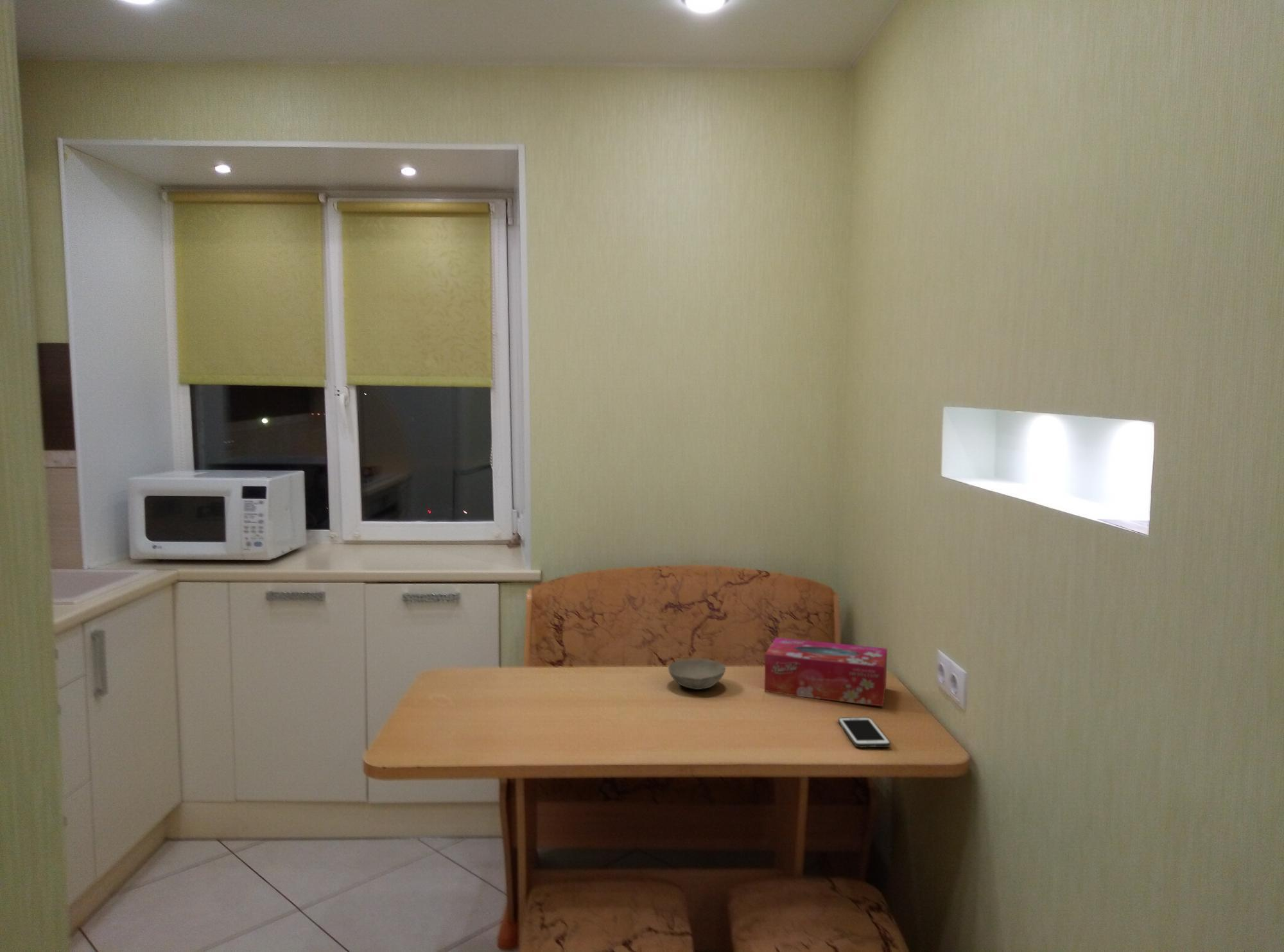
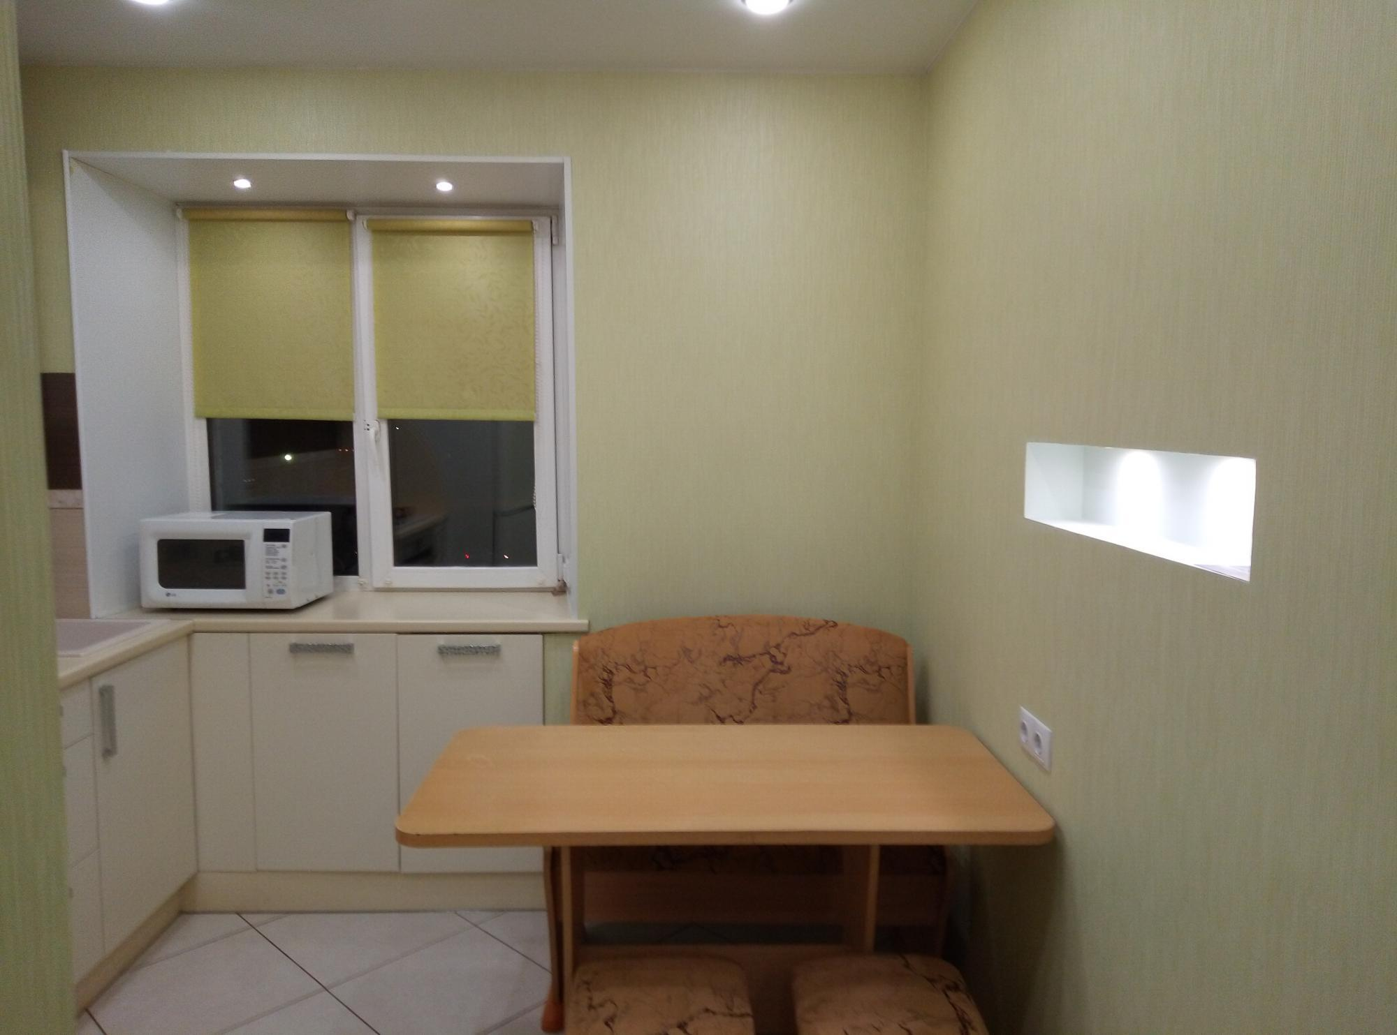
- tissue box [764,637,888,707]
- bowl [668,658,726,690]
- cell phone [838,716,891,748]
